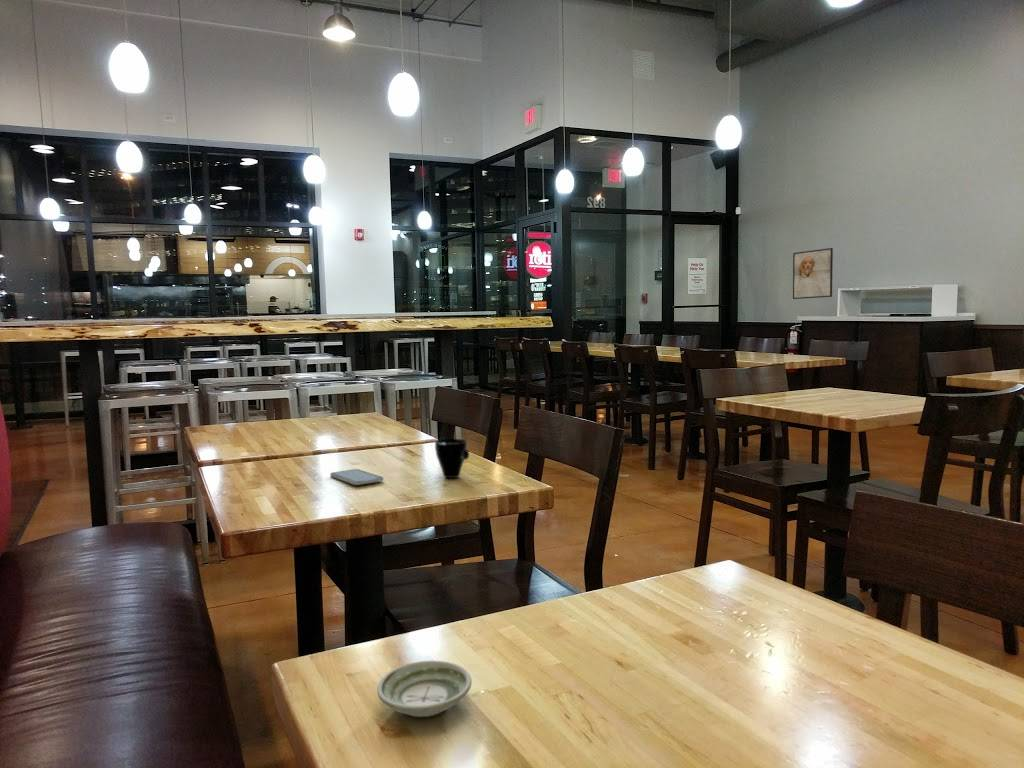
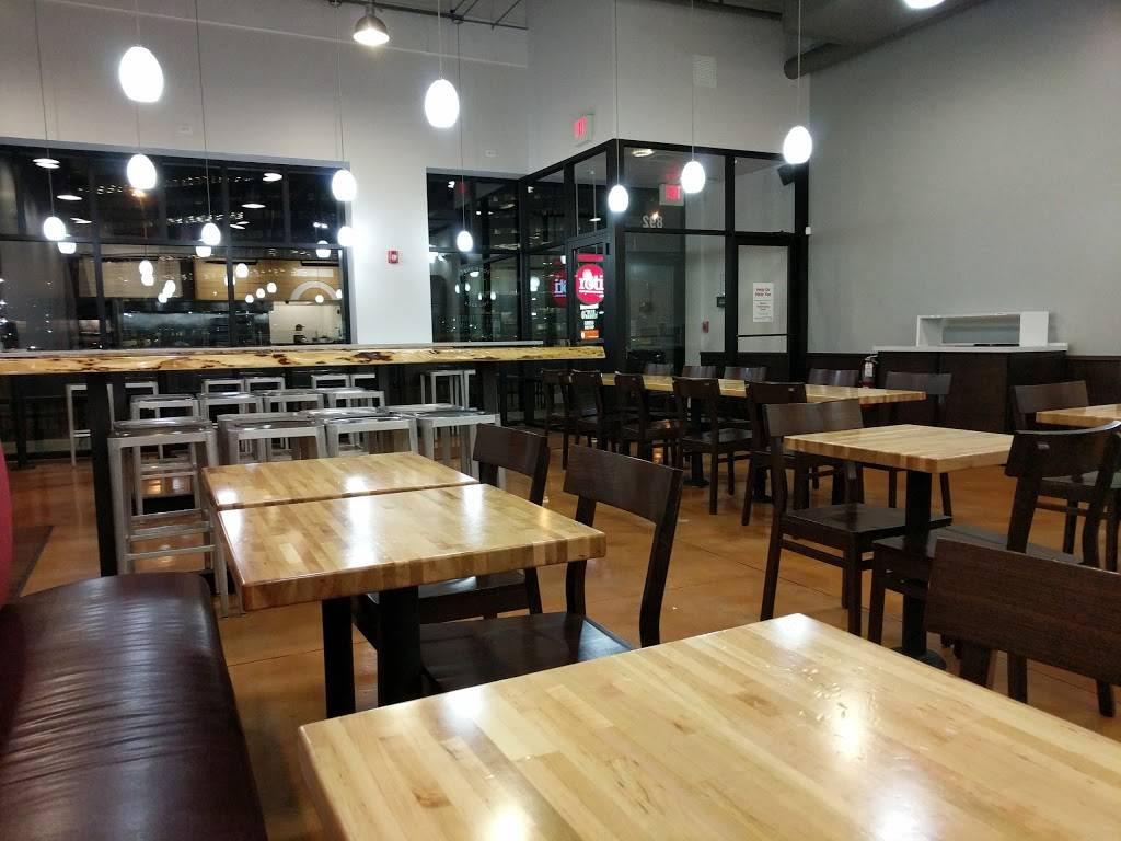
- saucer [376,660,473,718]
- smartphone [329,468,385,486]
- cup [434,438,470,479]
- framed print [792,247,834,300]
